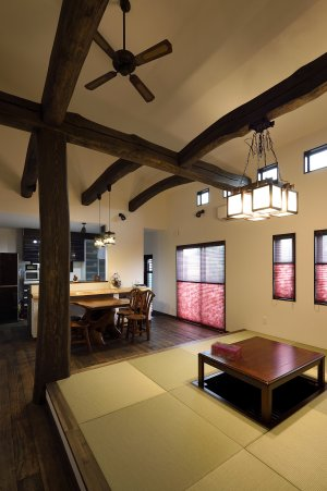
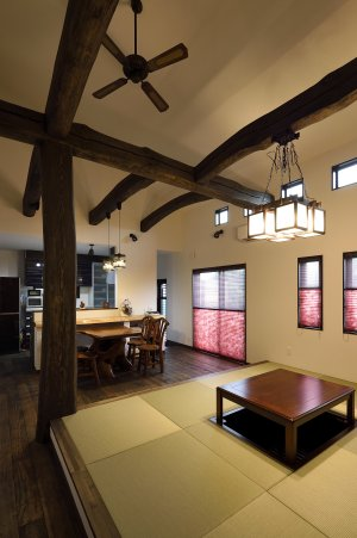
- tissue box [210,341,243,361]
